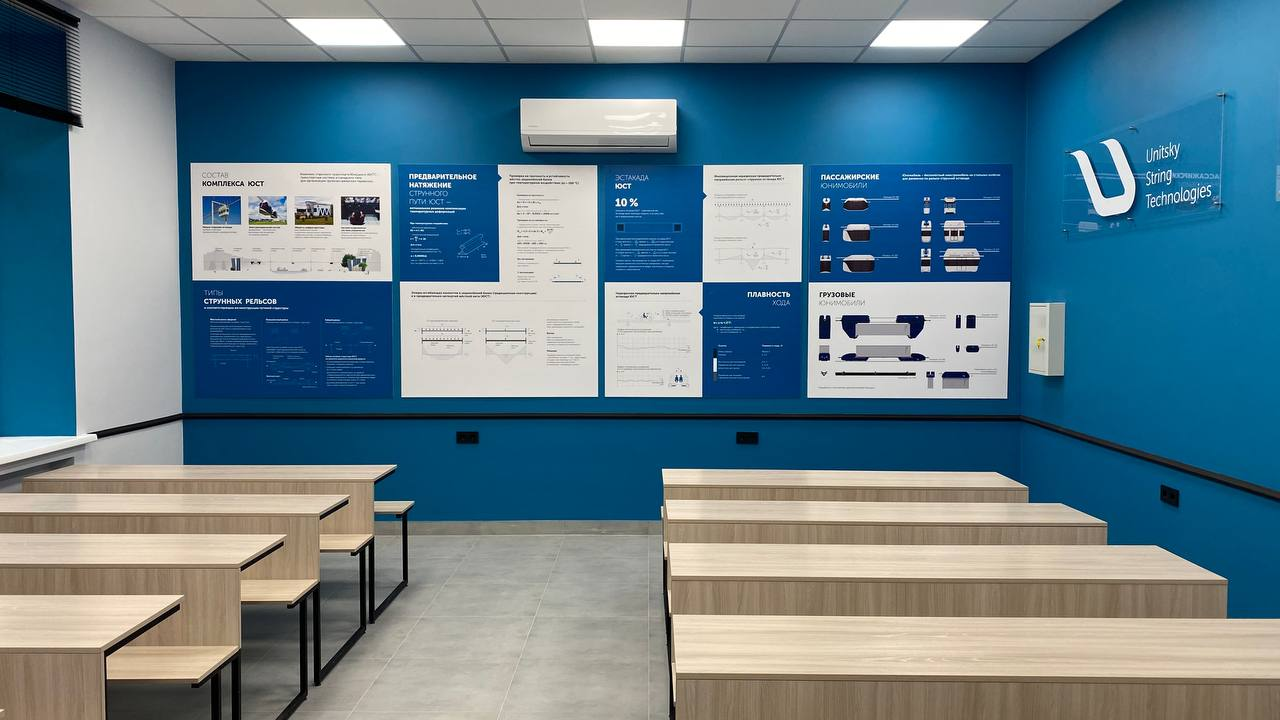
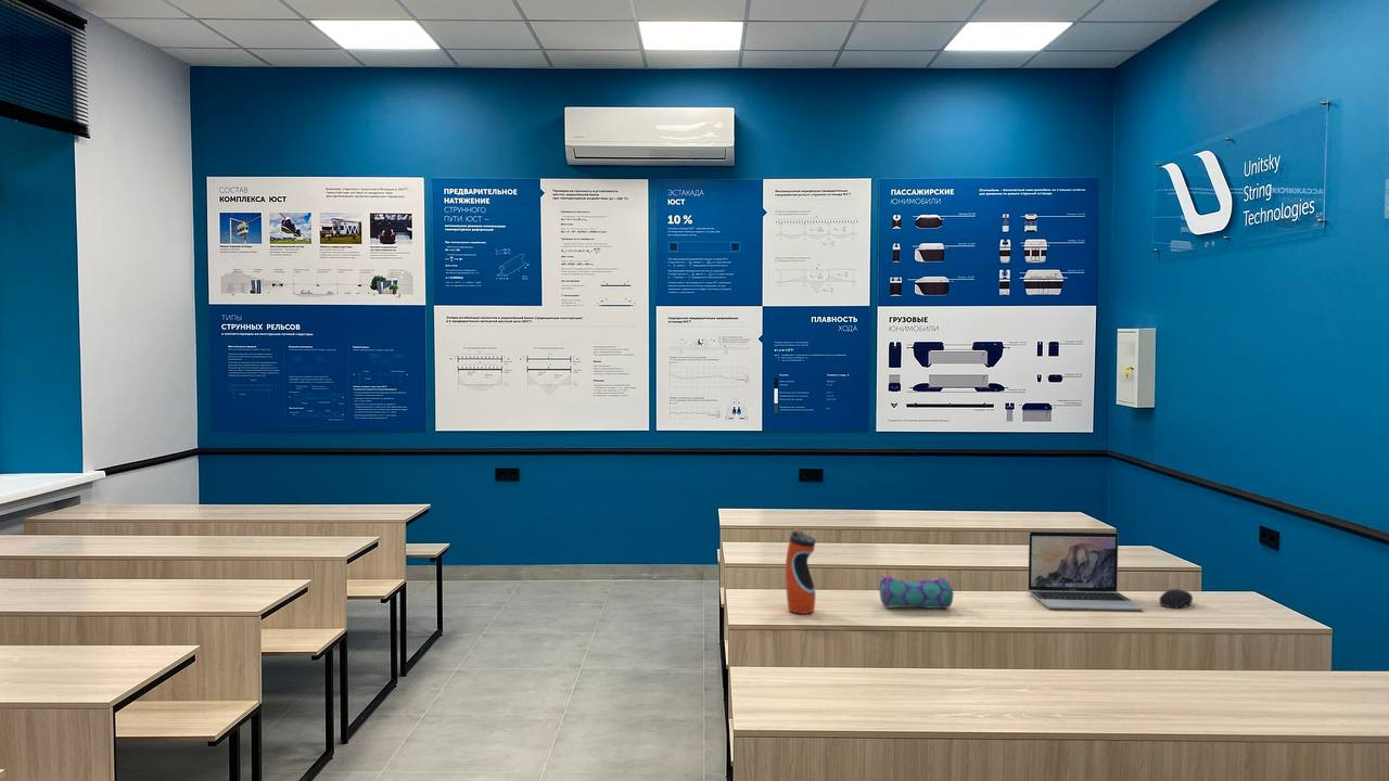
+ water bottle [785,526,817,615]
+ laptop [1027,530,1144,611]
+ pencil case [878,574,955,610]
+ computer mouse [1158,588,1194,609]
